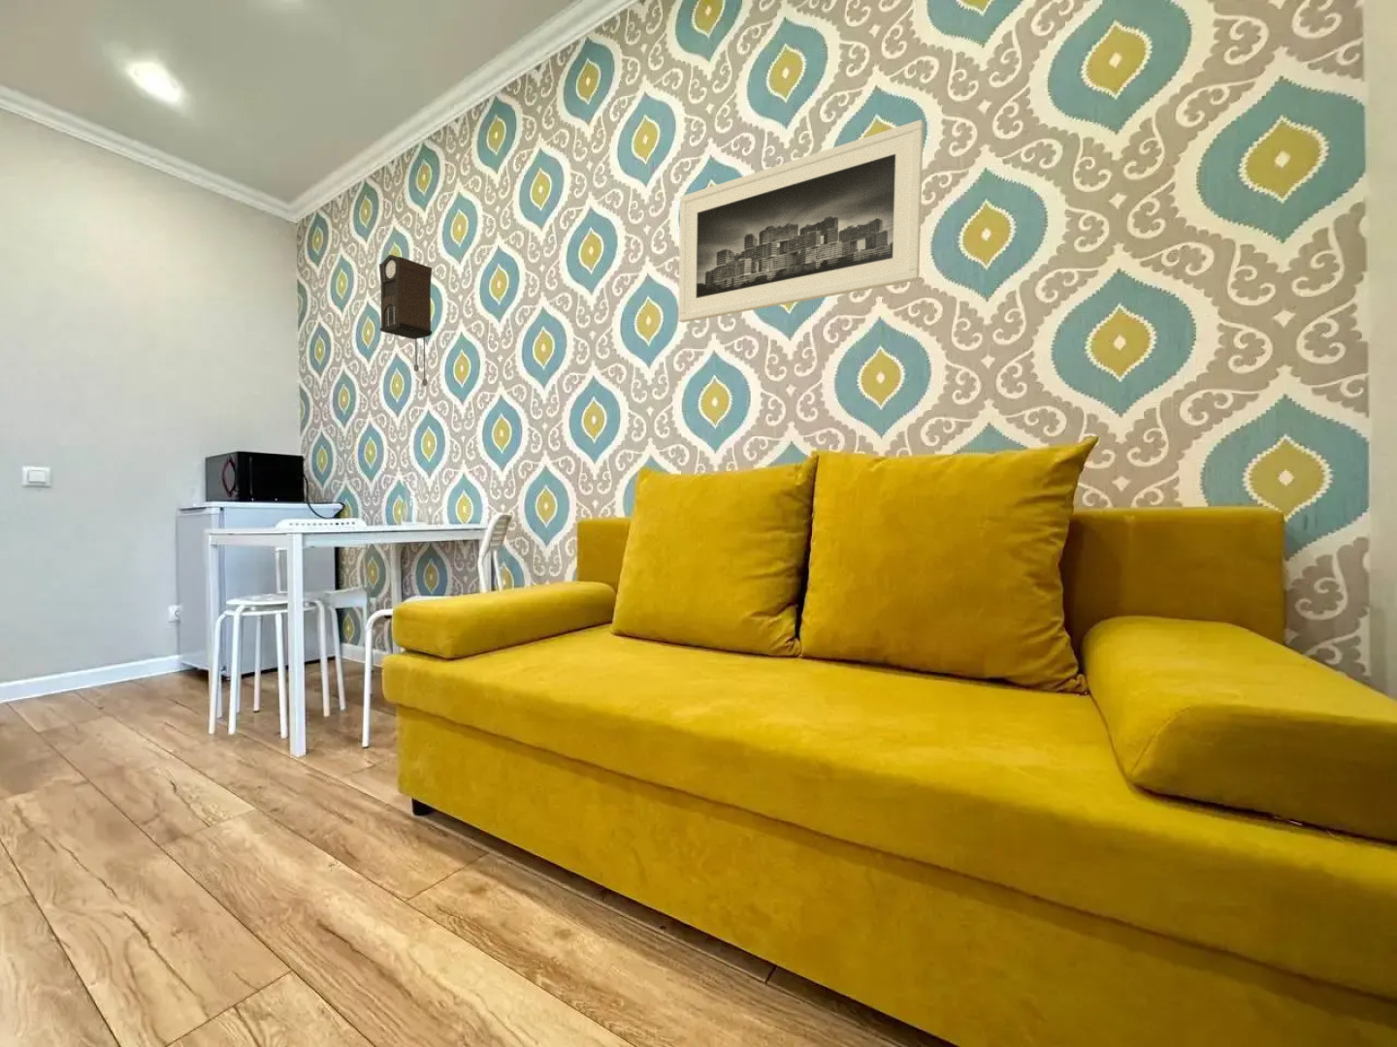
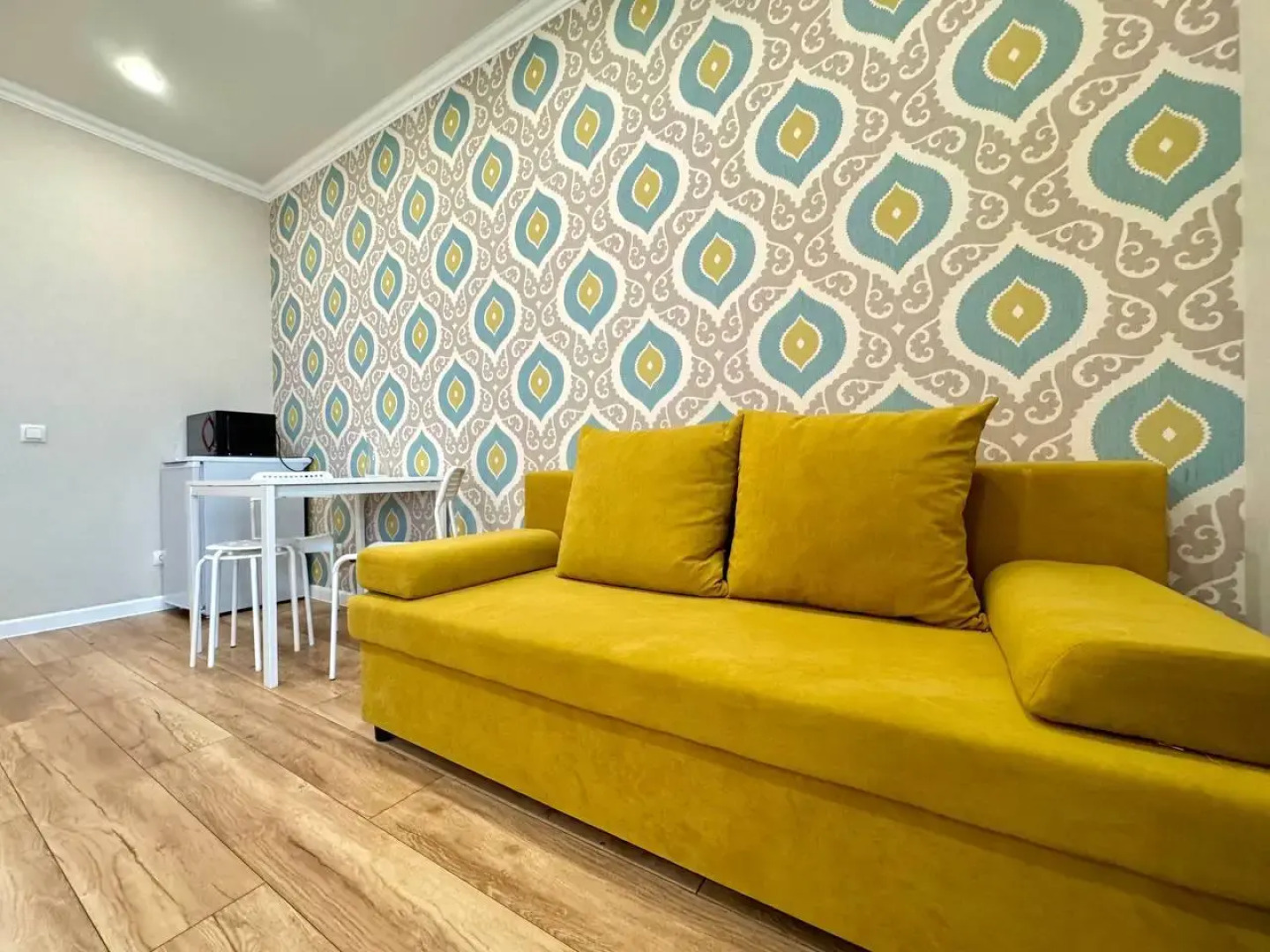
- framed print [678,119,924,323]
- pendulum clock [378,254,432,387]
